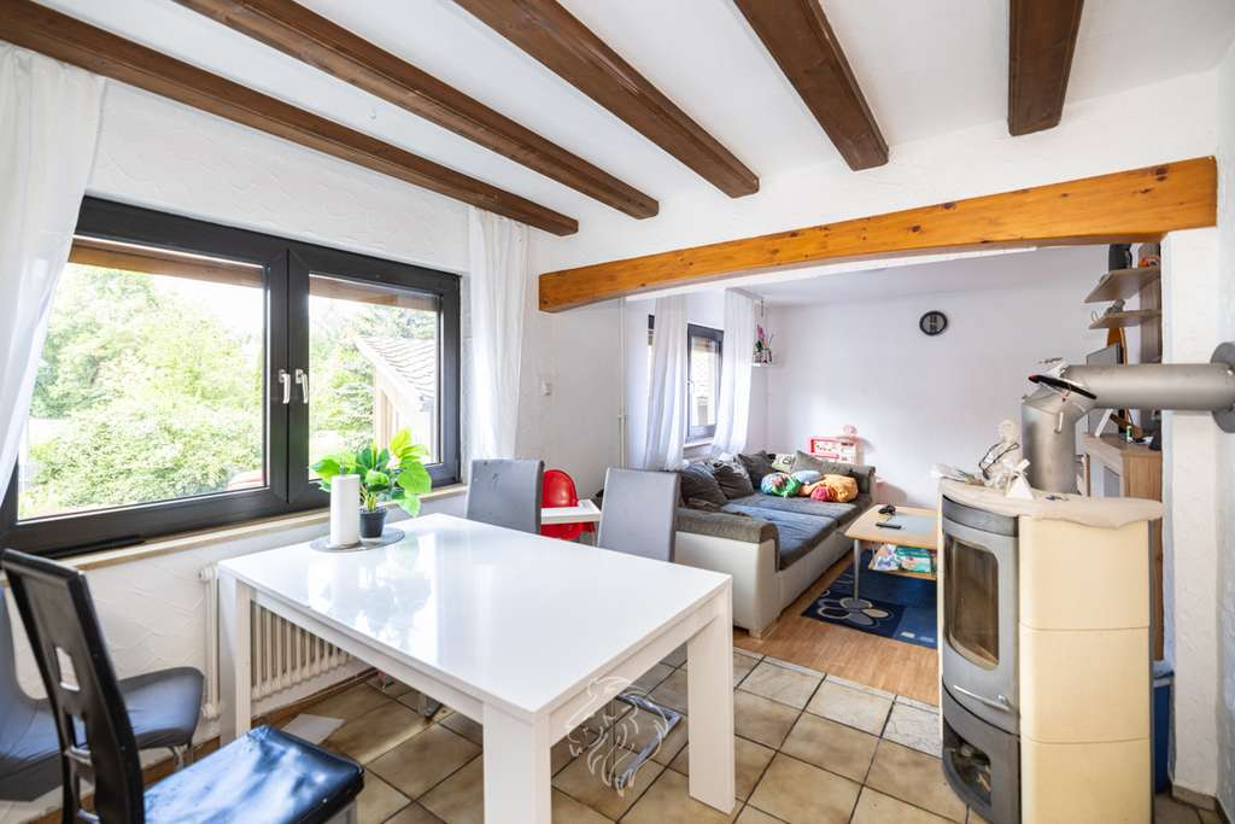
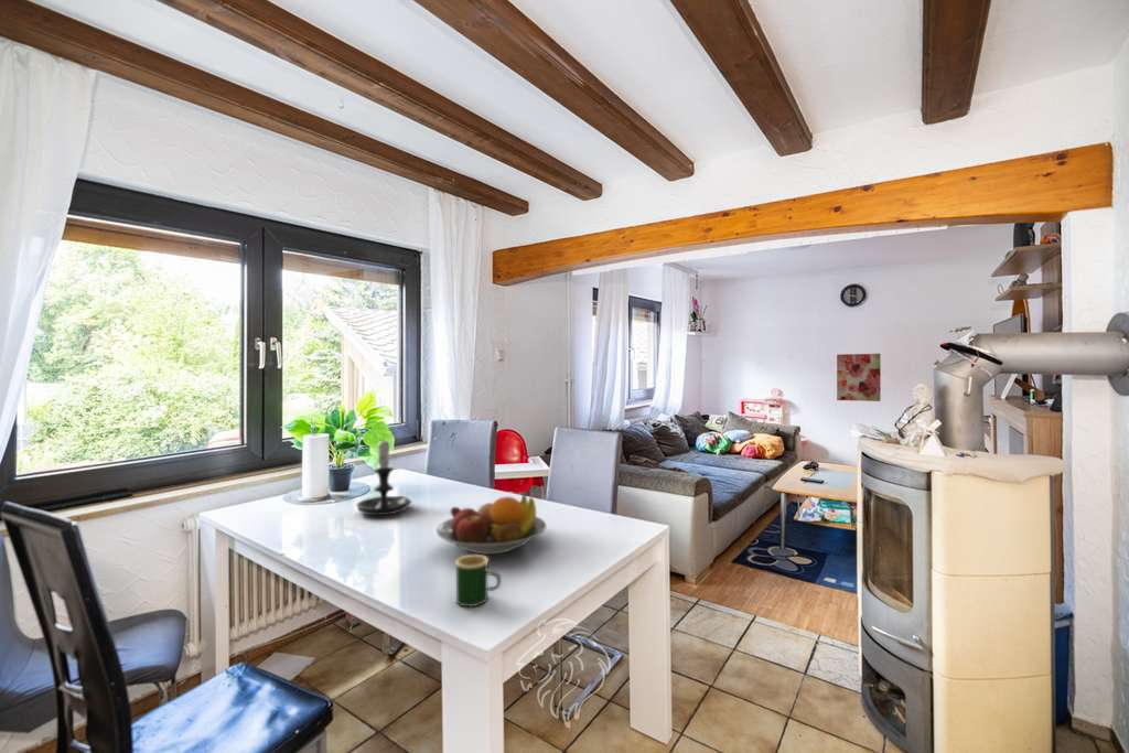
+ mug [454,553,503,607]
+ wall art [836,353,882,402]
+ fruit bowl [436,493,548,556]
+ candle holder [356,435,413,517]
